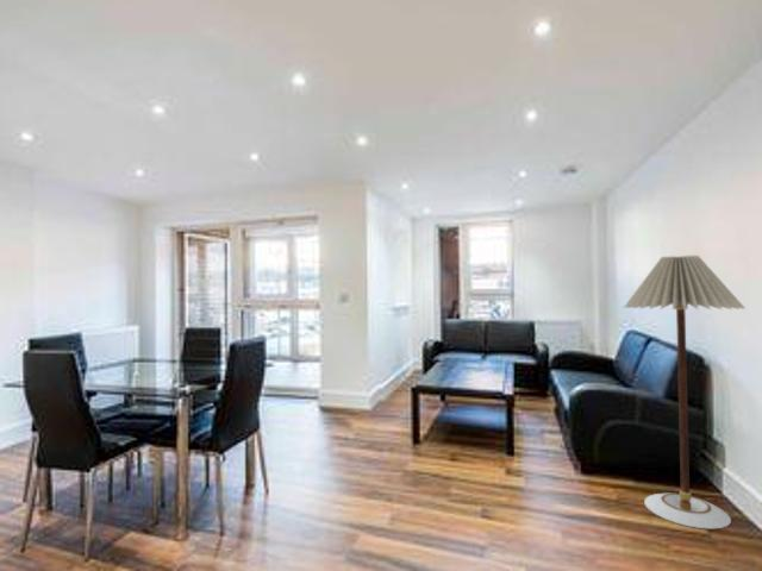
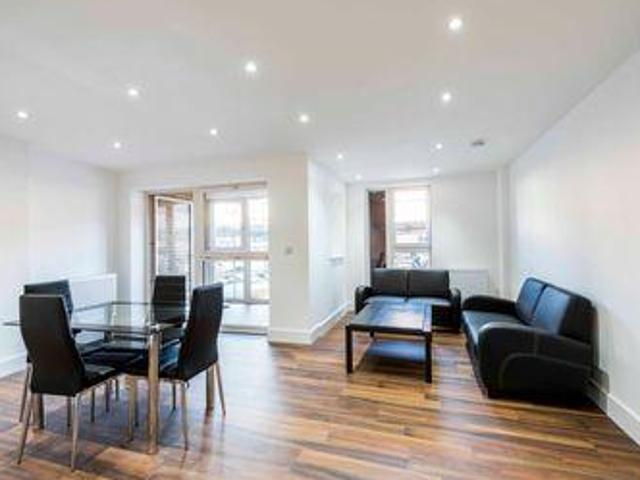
- floor lamp [623,255,747,529]
